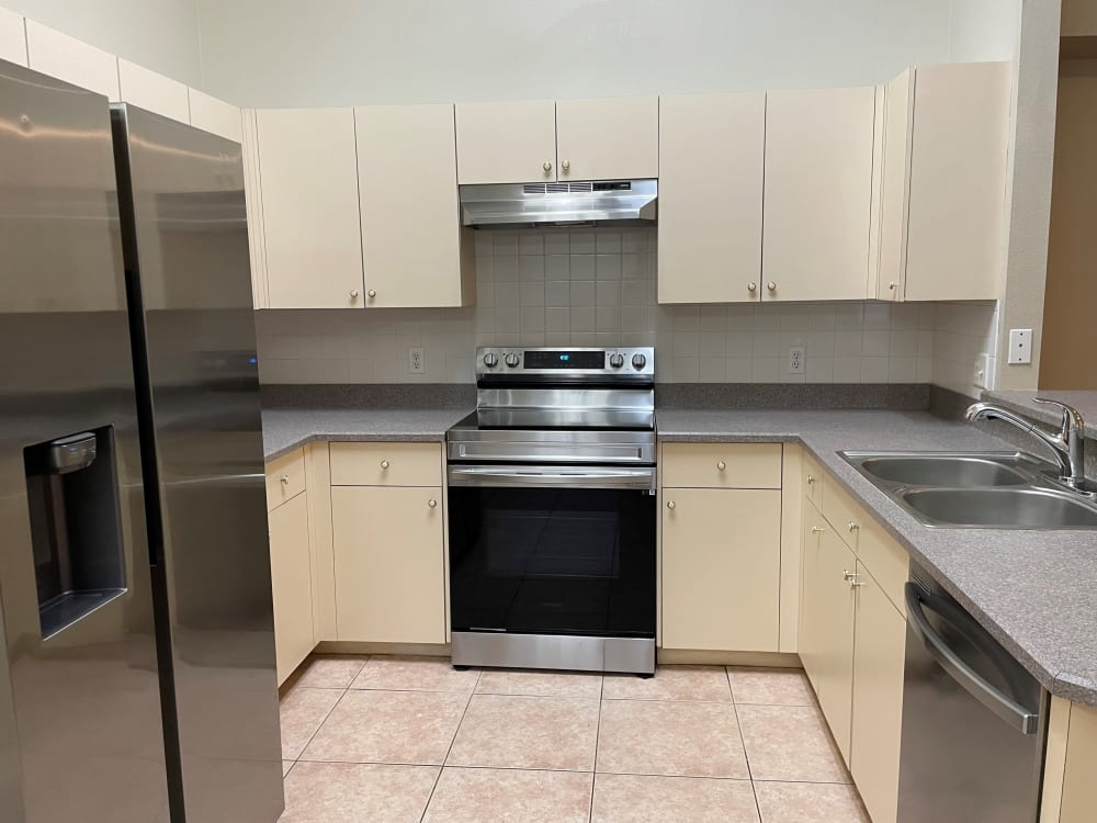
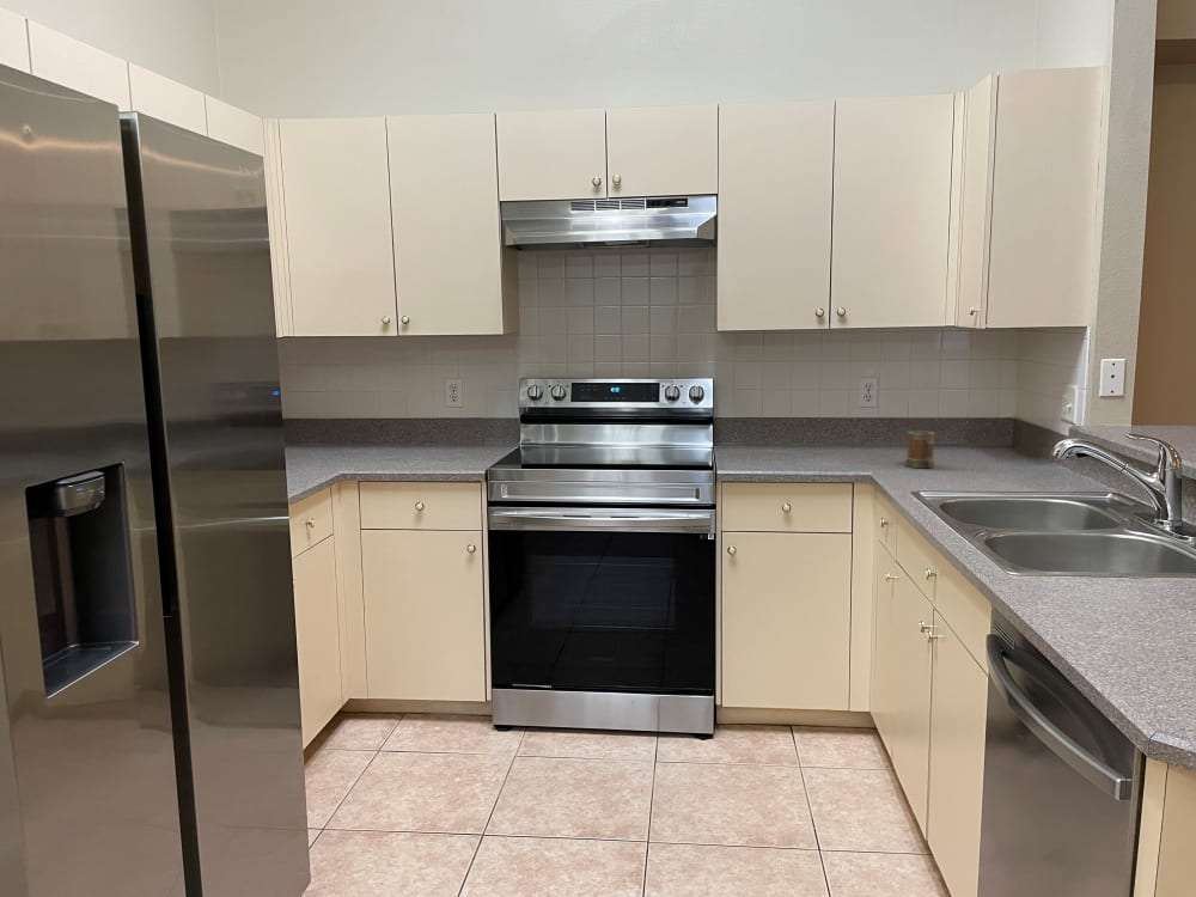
+ mug [904,429,935,469]
